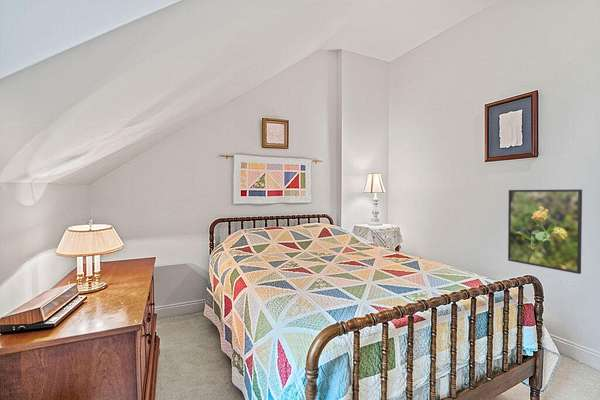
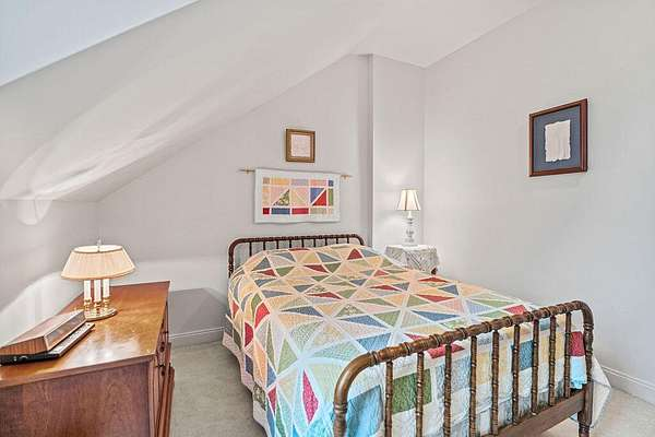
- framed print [507,188,583,275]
